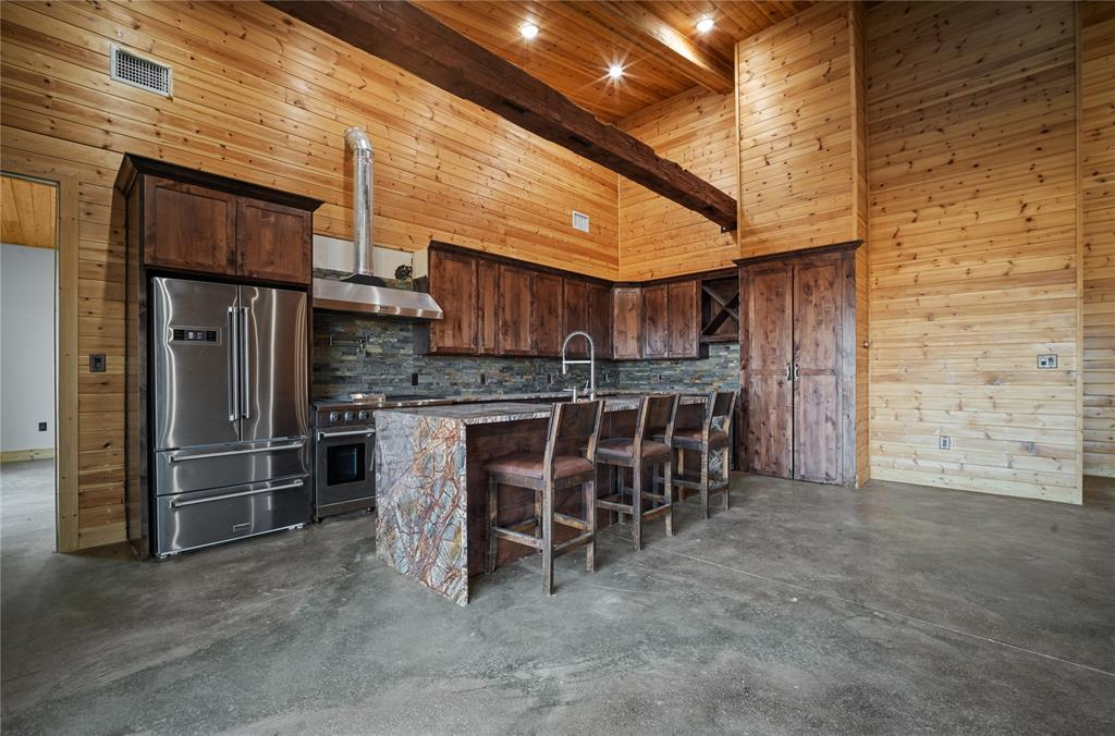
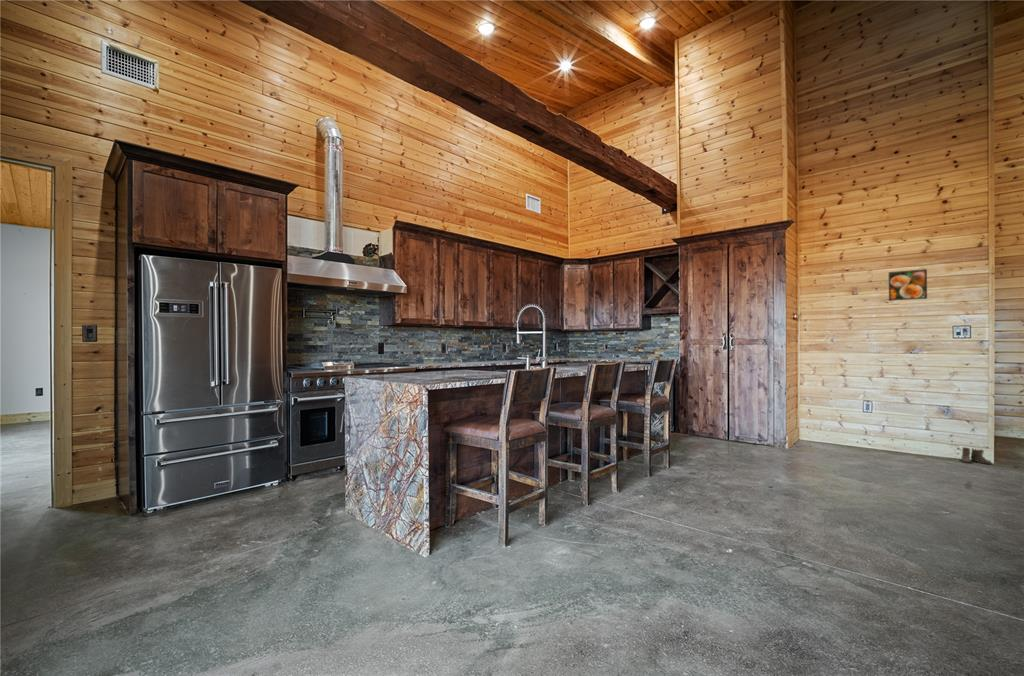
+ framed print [888,268,928,302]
+ boots [960,446,993,466]
